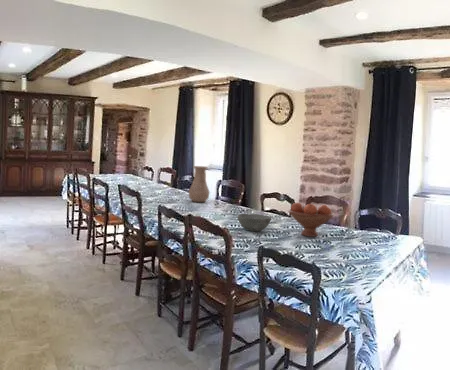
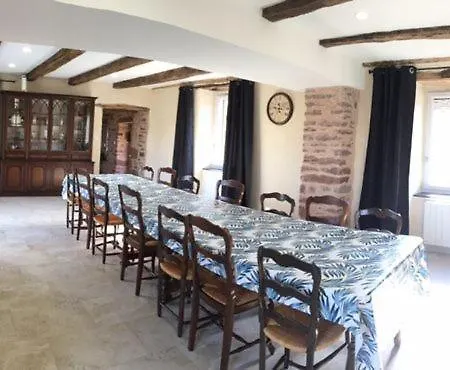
- vase [188,165,211,203]
- fruit bowl [288,202,335,238]
- bowl [237,213,272,232]
